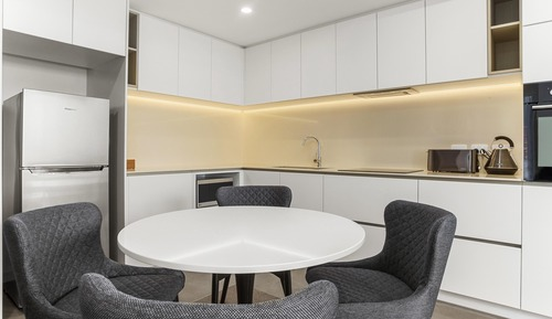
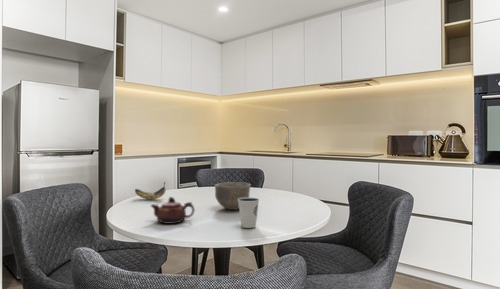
+ bowl [214,181,252,211]
+ dixie cup [238,197,260,229]
+ teapot [150,196,196,225]
+ banana [134,181,167,200]
